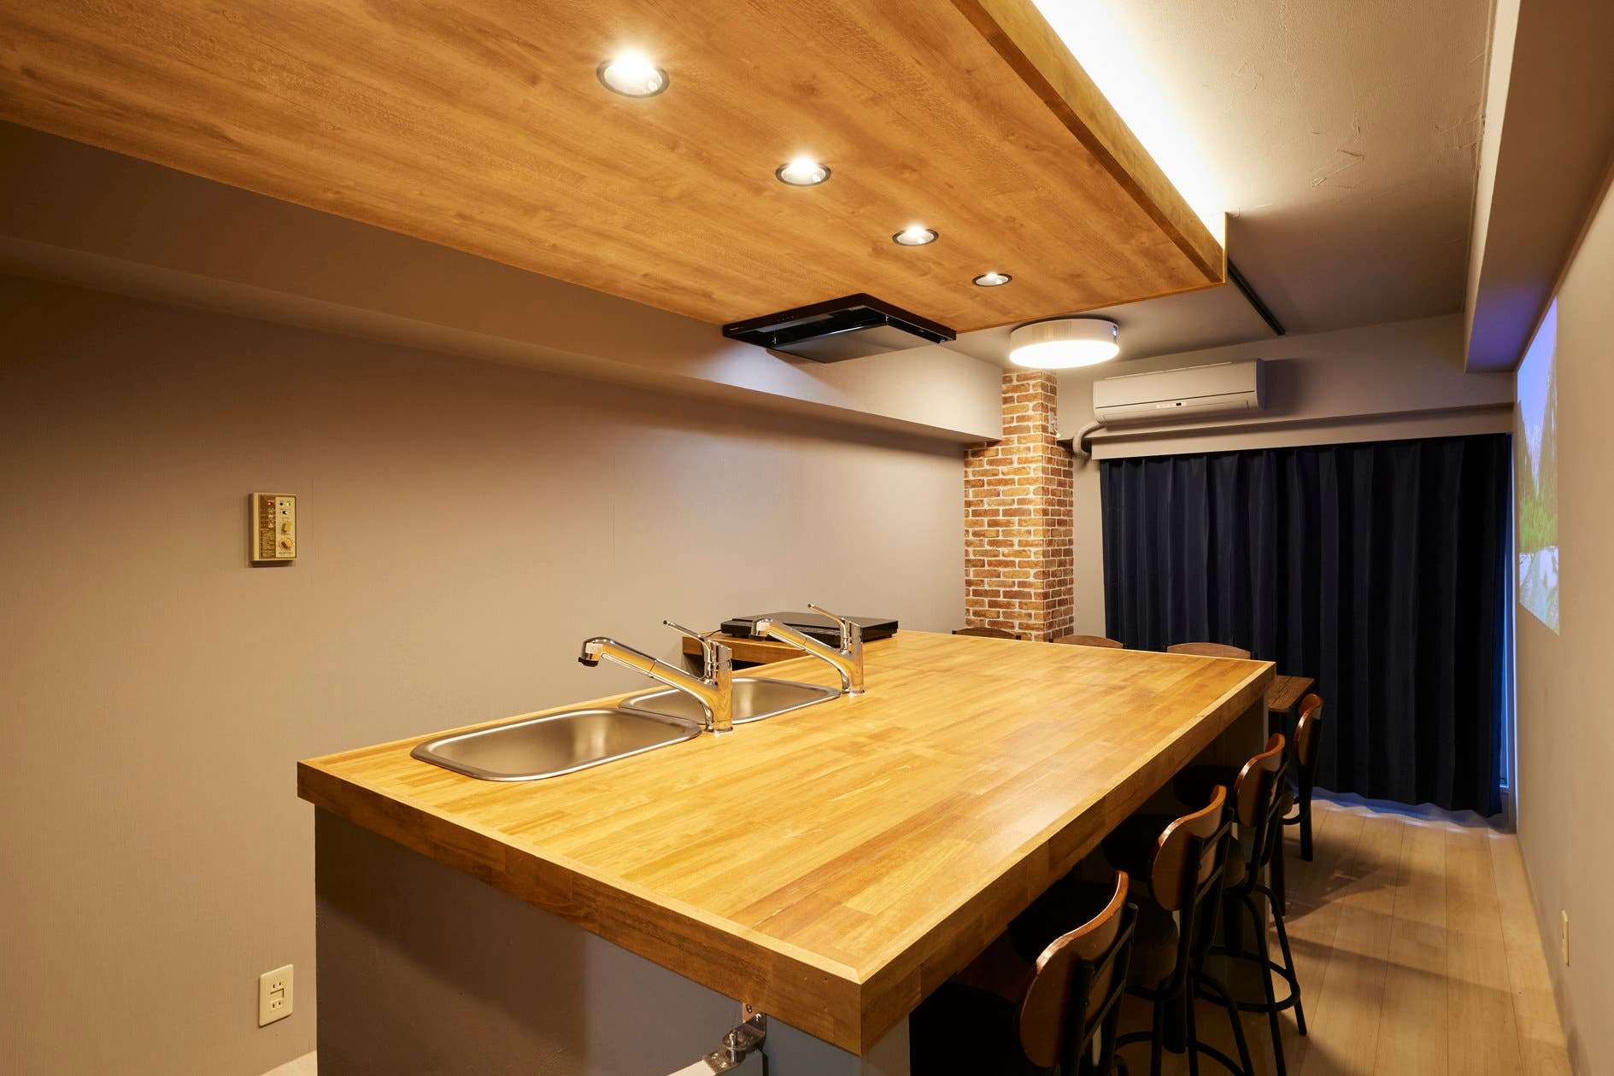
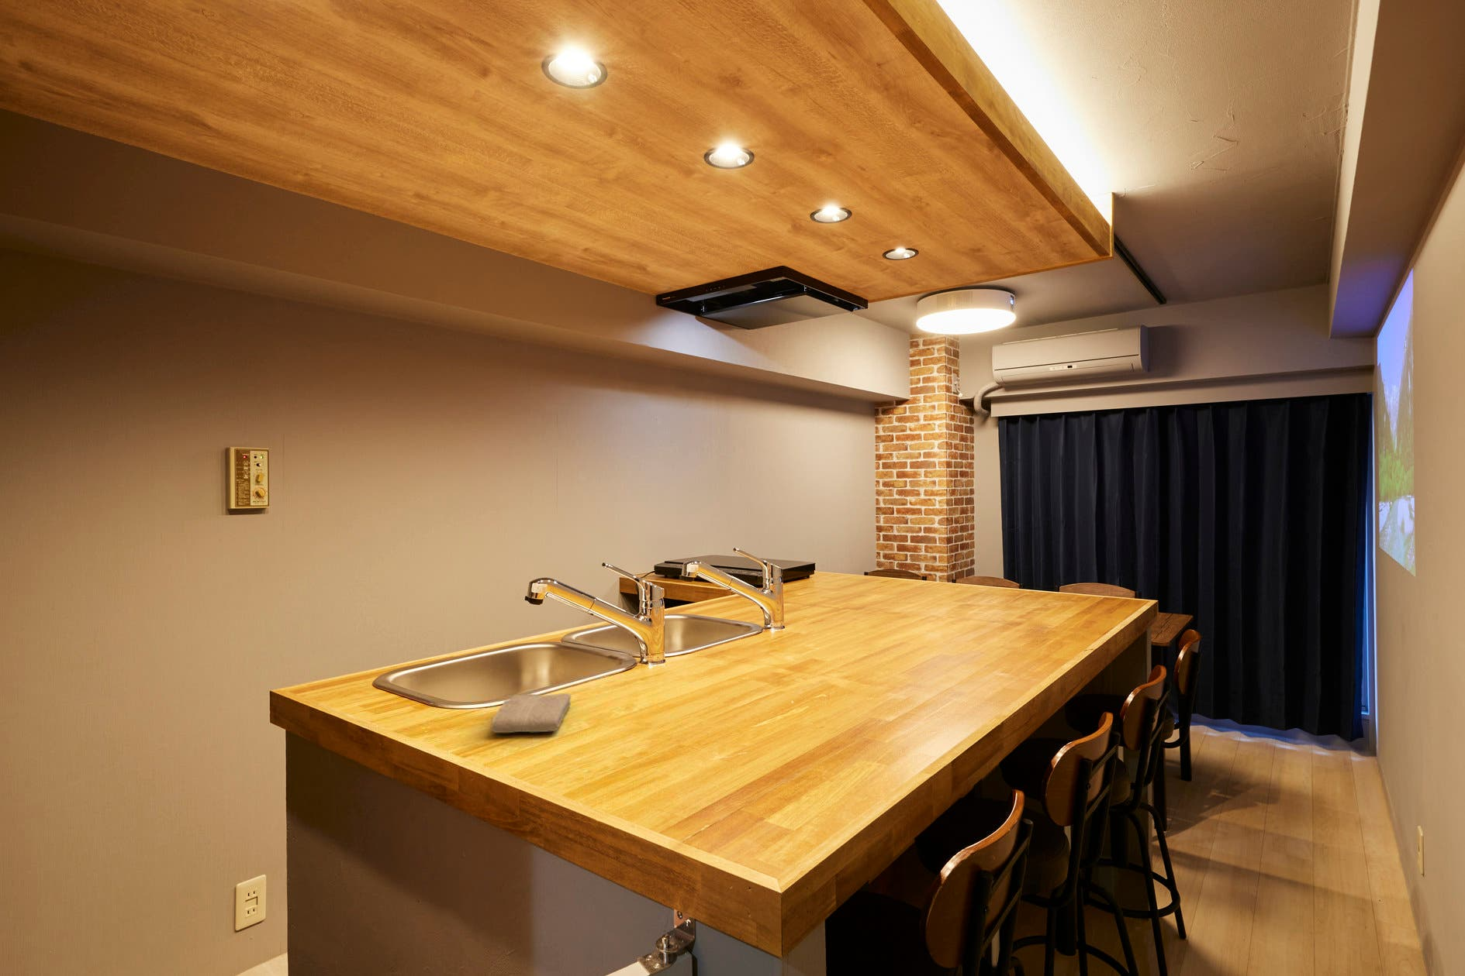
+ washcloth [491,693,571,733]
